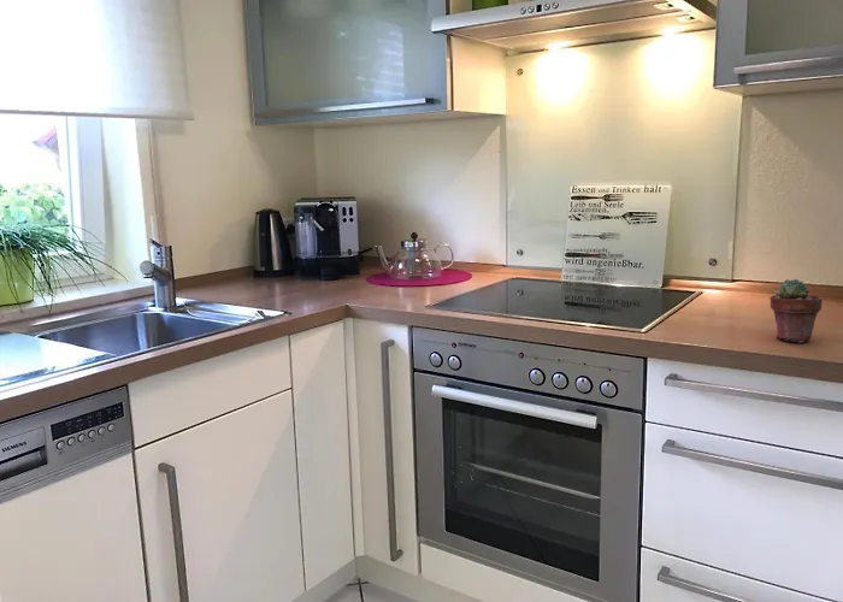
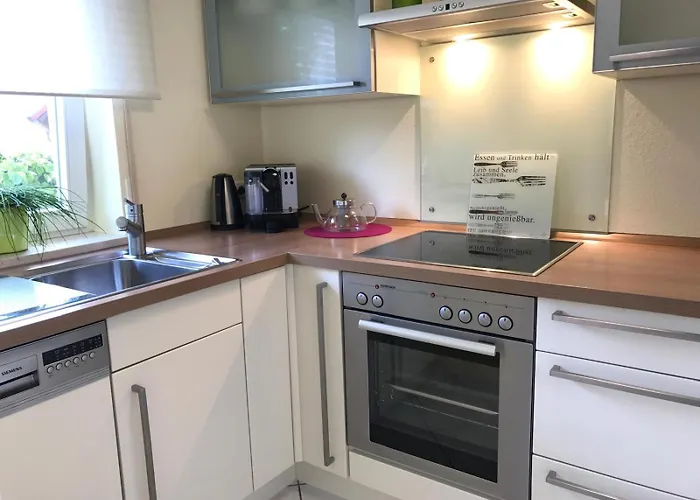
- potted succulent [770,278,823,344]
